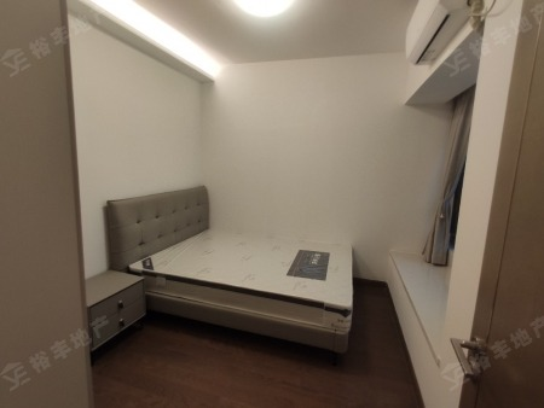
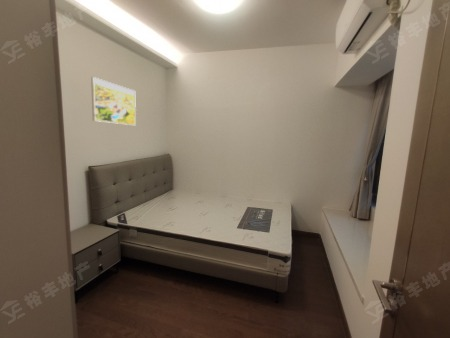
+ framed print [90,76,137,126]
